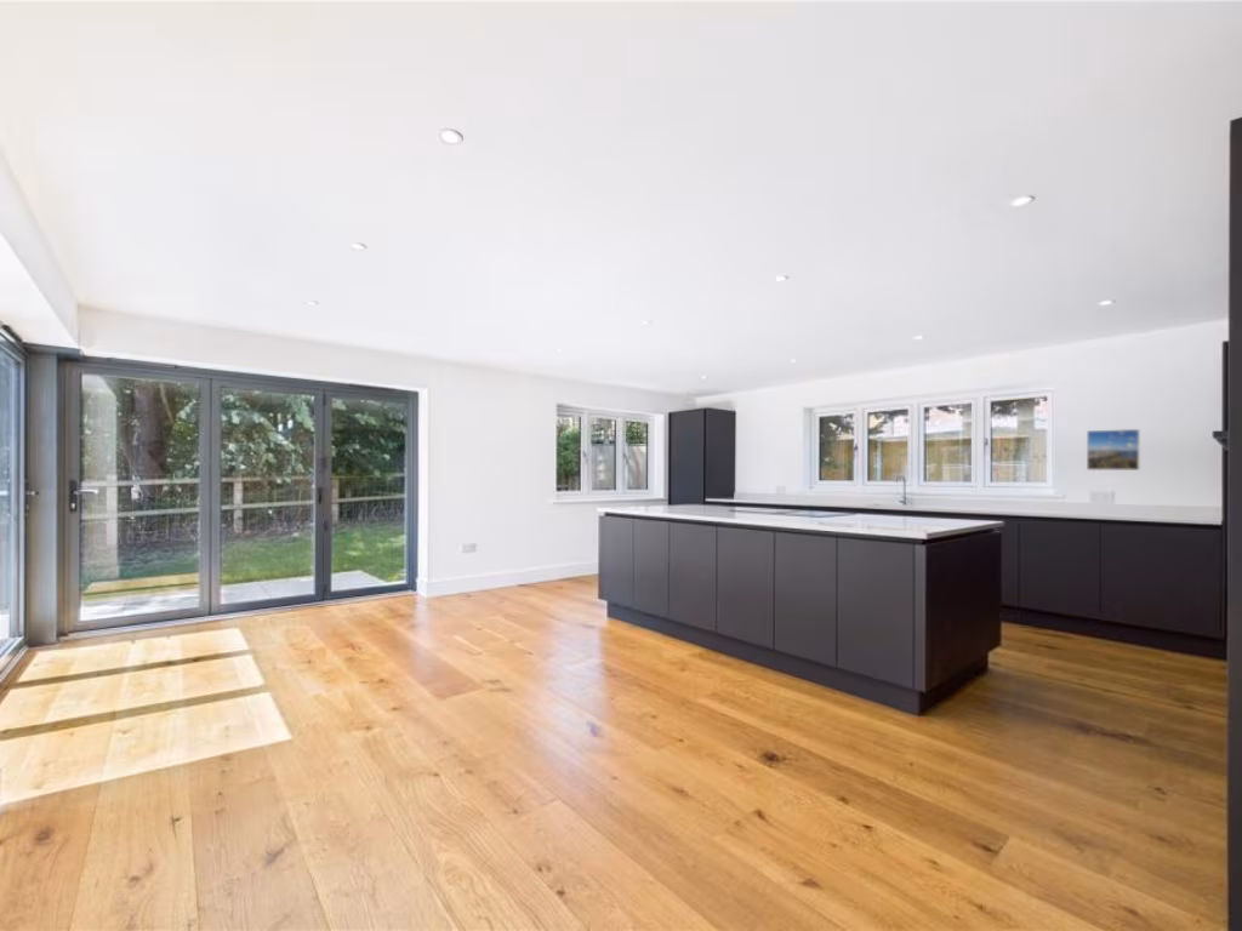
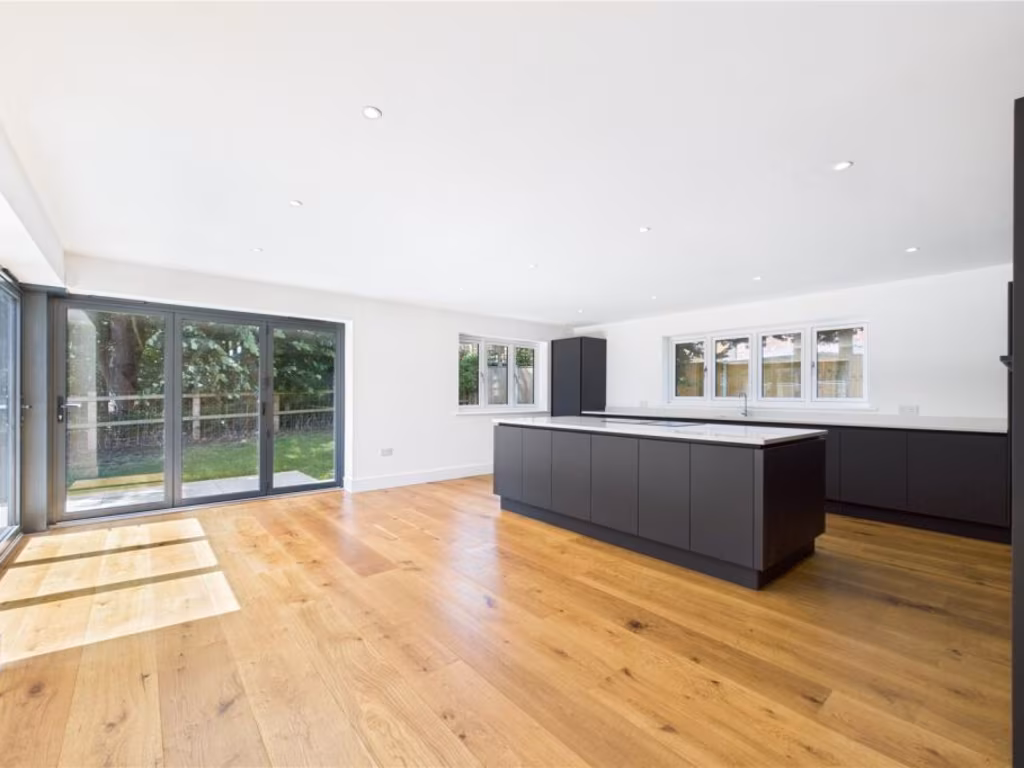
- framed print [1086,428,1141,472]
